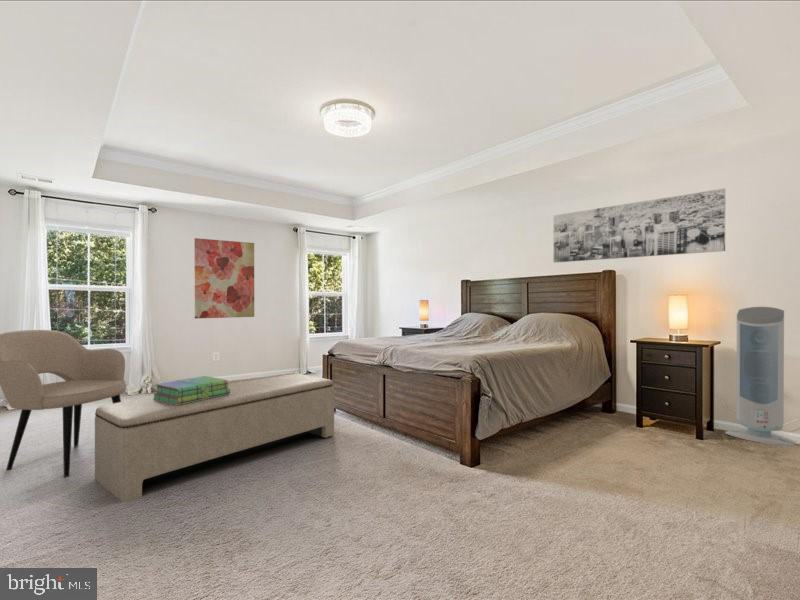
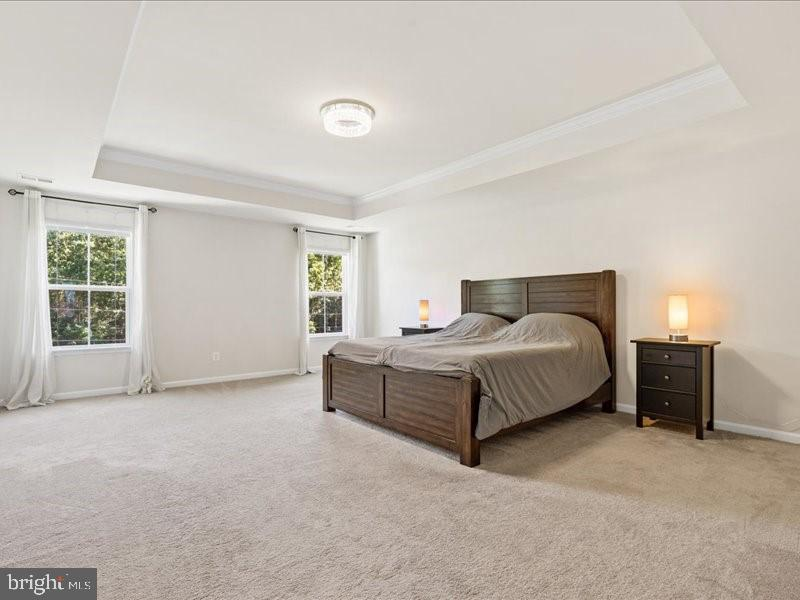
- bench [94,373,335,503]
- armchair [0,329,127,478]
- wall art [193,237,255,320]
- wall art [552,187,726,264]
- stack of books [152,375,231,405]
- air purifier [724,306,797,447]
